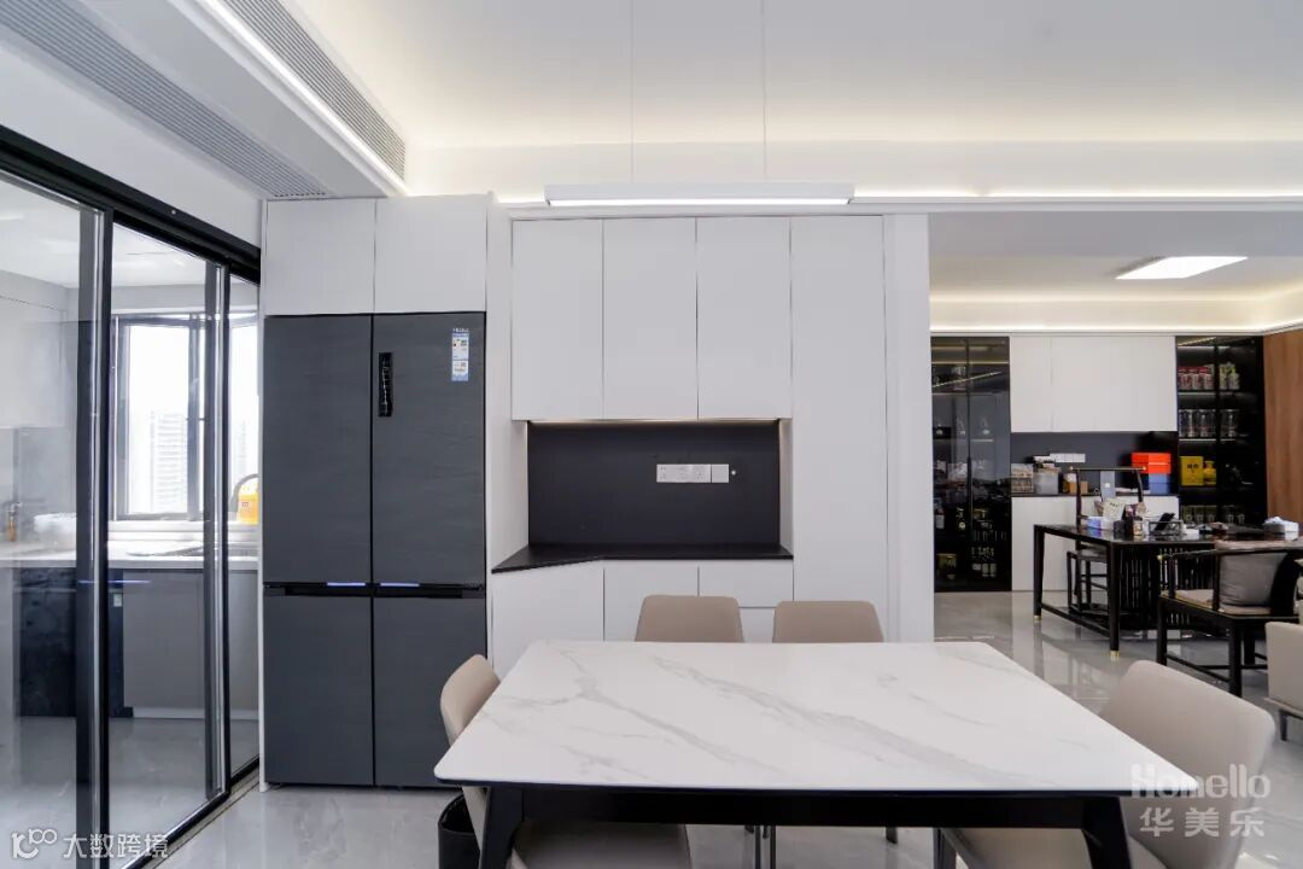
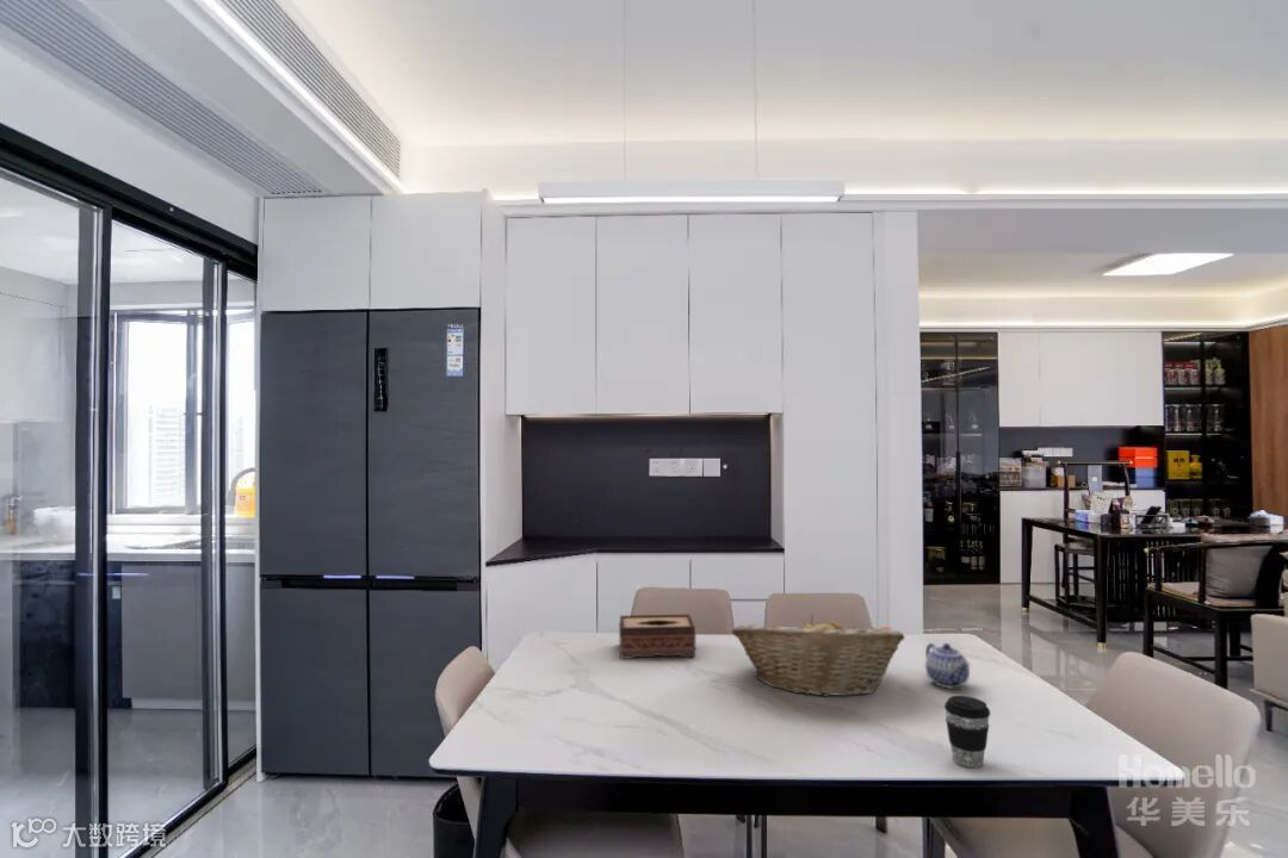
+ teapot [924,642,971,690]
+ coffee cup [943,695,991,769]
+ fruit basket [730,614,906,697]
+ tissue box [618,614,698,660]
